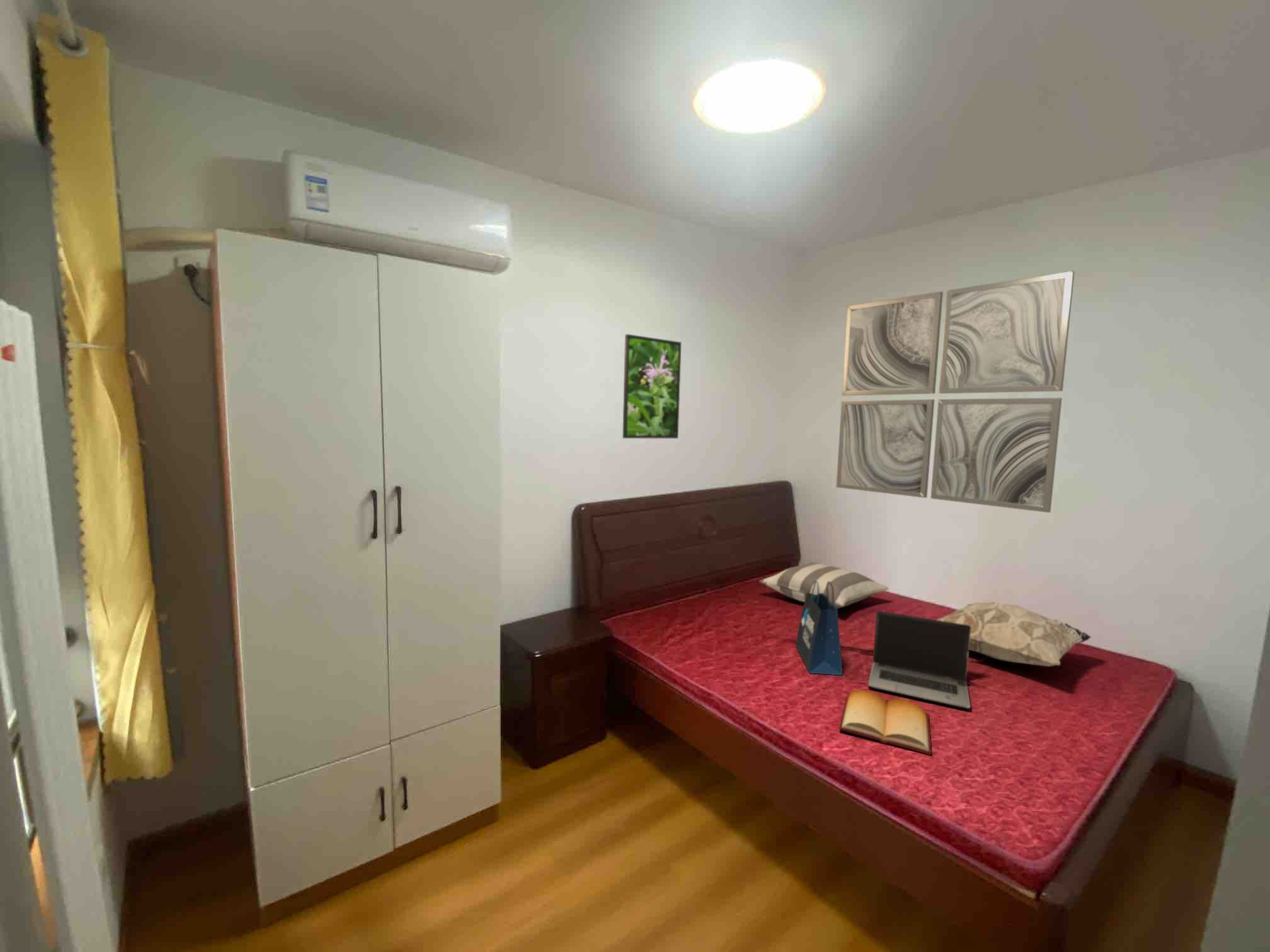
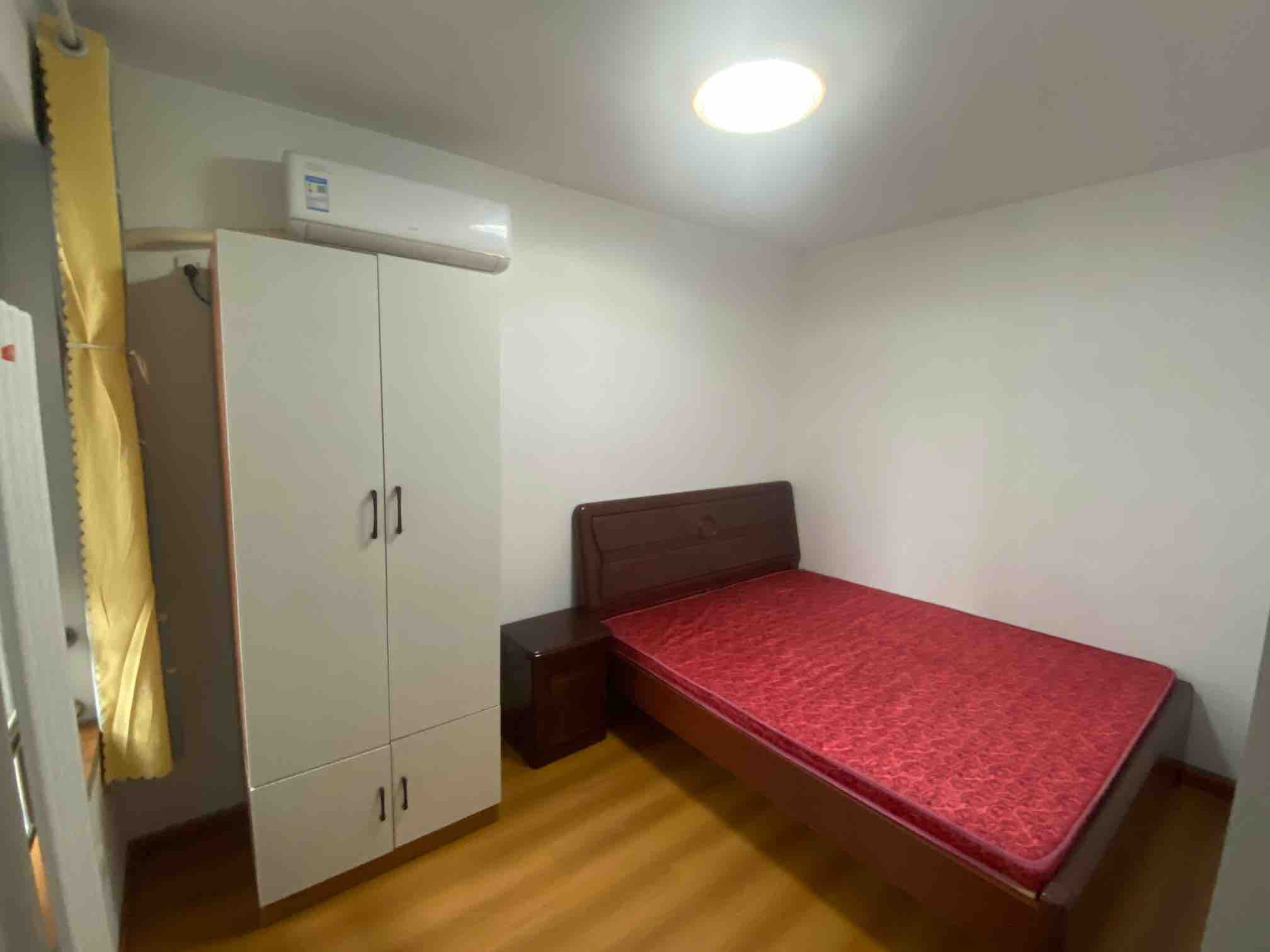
- tote bag [795,581,844,676]
- decorative pillow [936,601,1092,667]
- wall art [835,270,1075,513]
- laptop computer [867,610,971,709]
- pillow [758,562,890,609]
- bible [838,689,932,756]
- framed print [622,334,682,439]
